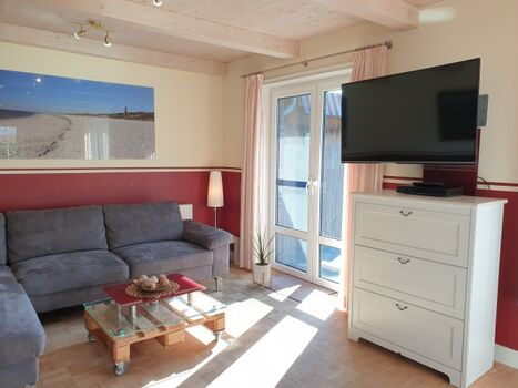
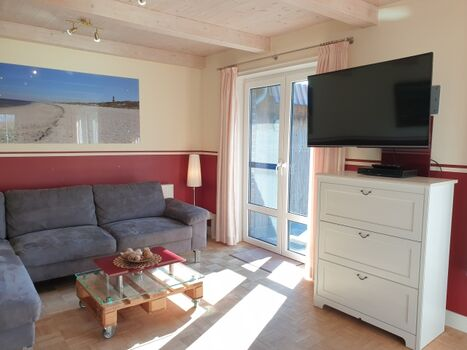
- house plant [246,225,278,293]
